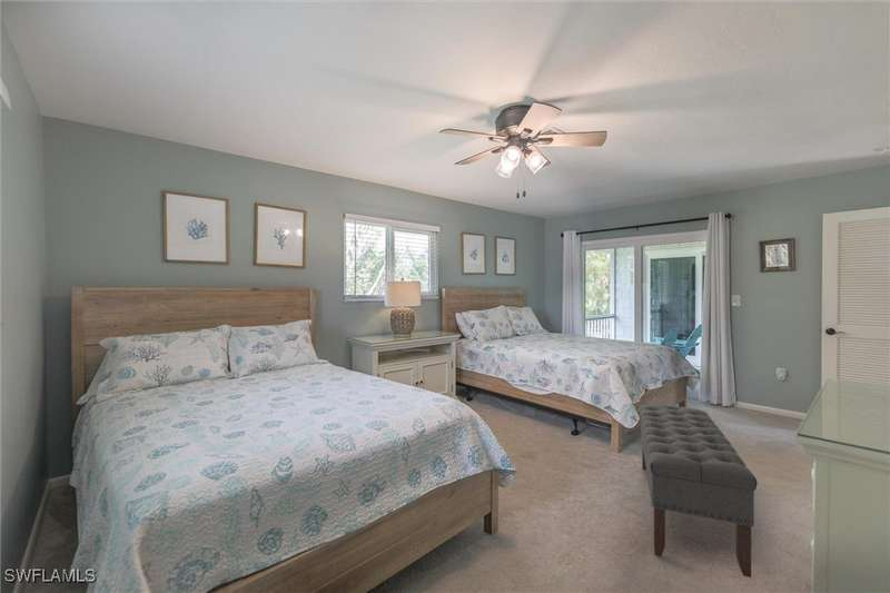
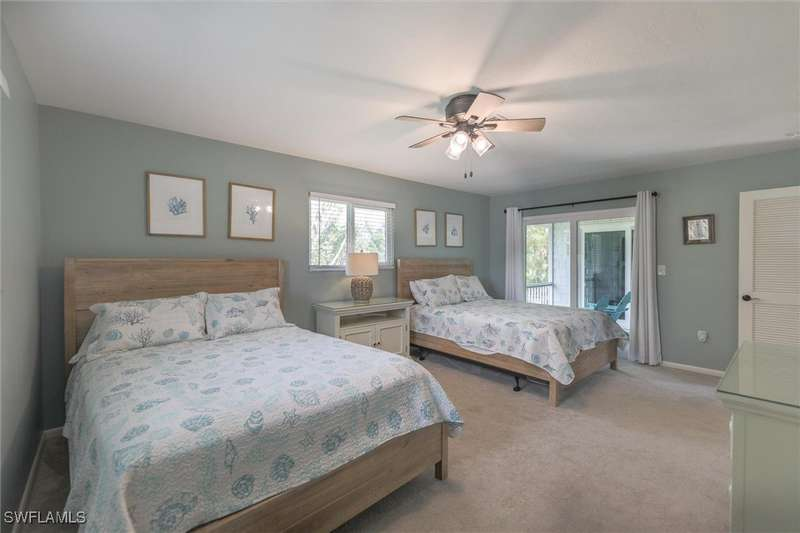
- bench [639,403,759,579]
